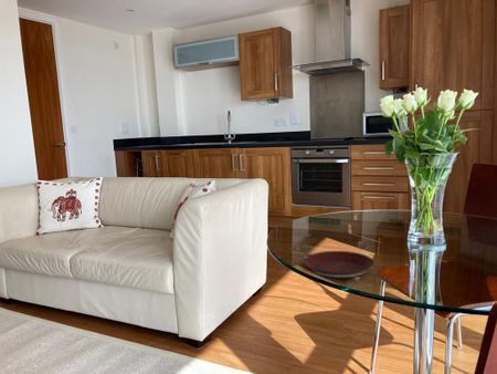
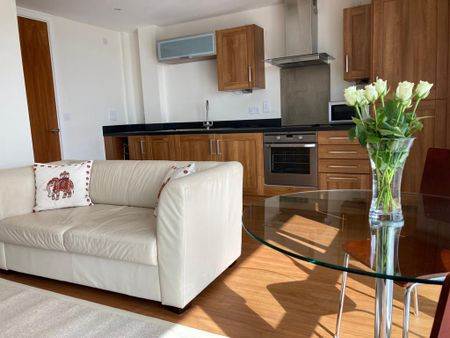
- plate [303,250,376,280]
